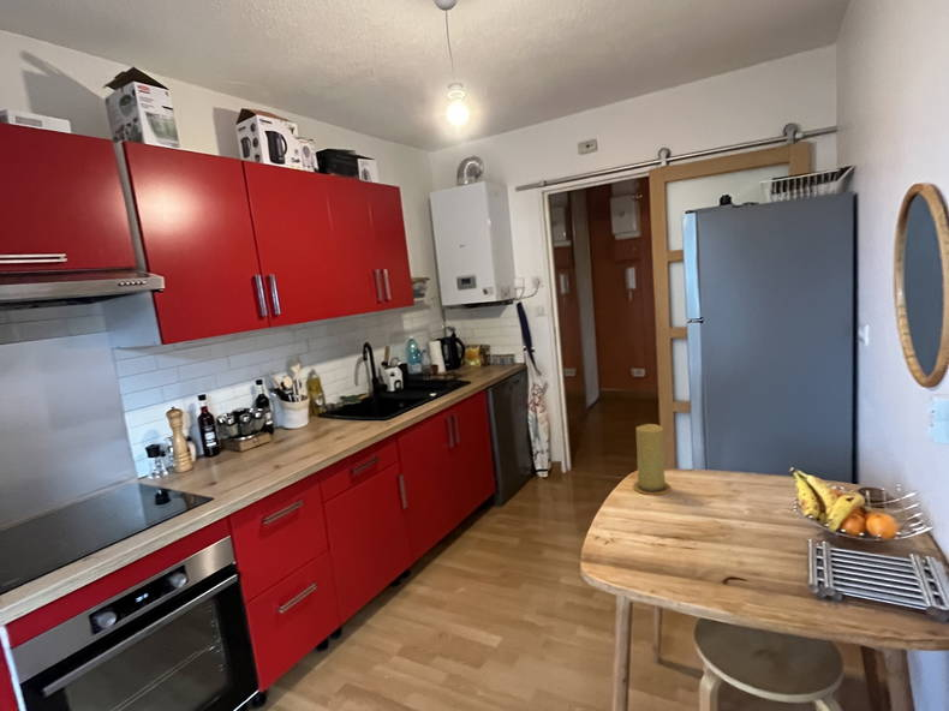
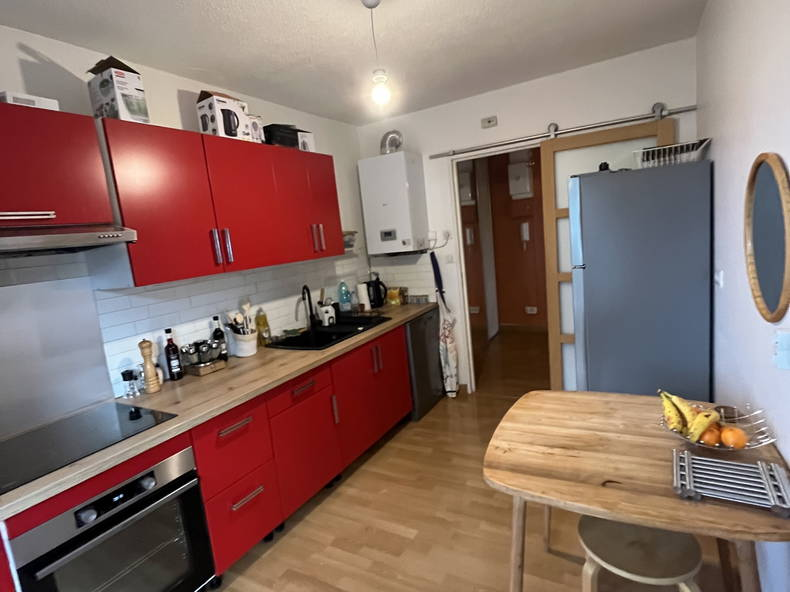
- candle [632,423,672,496]
